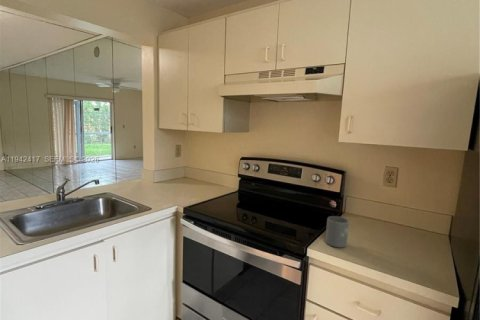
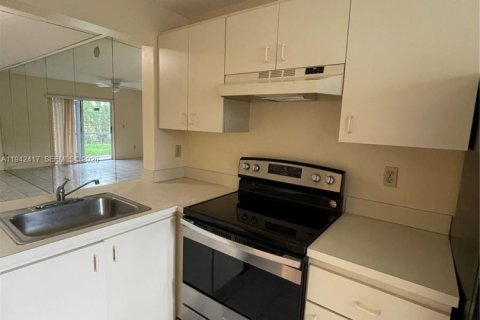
- mug [325,215,350,249]
